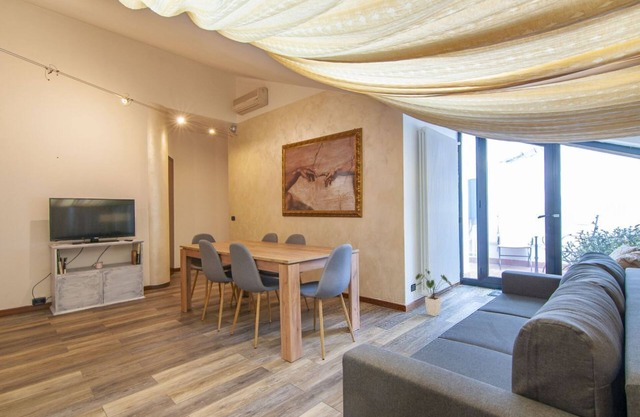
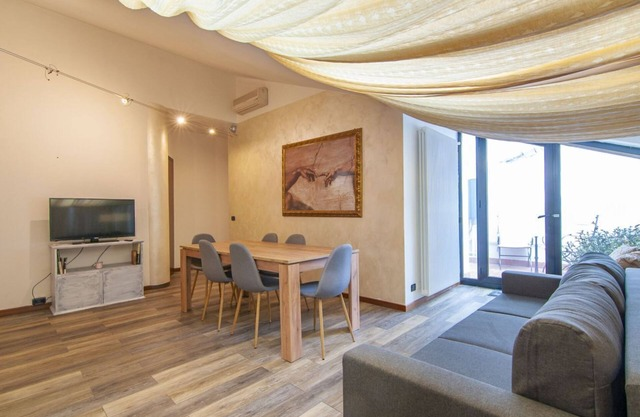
- house plant [415,268,453,317]
